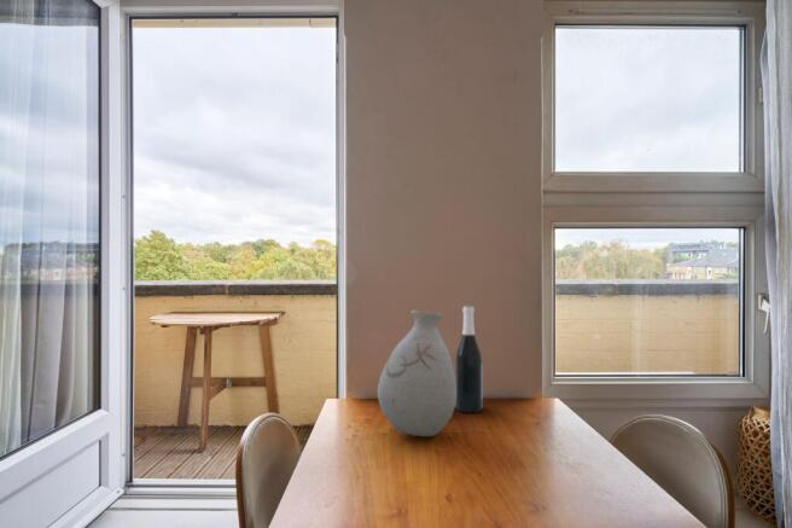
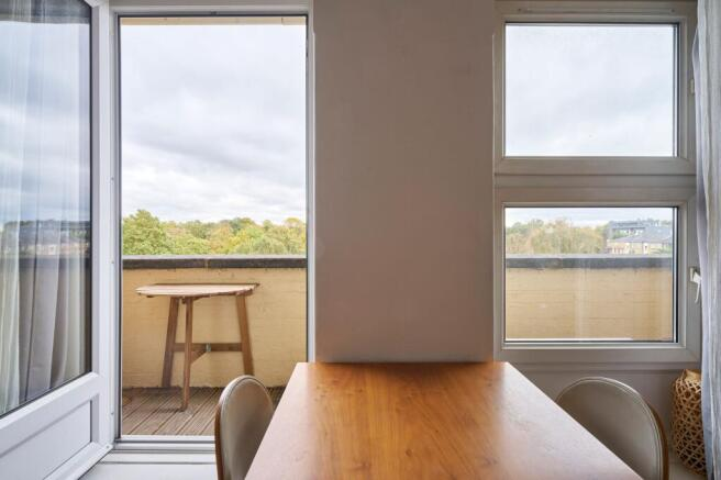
- wine bottle [454,303,484,413]
- vase [377,309,456,437]
